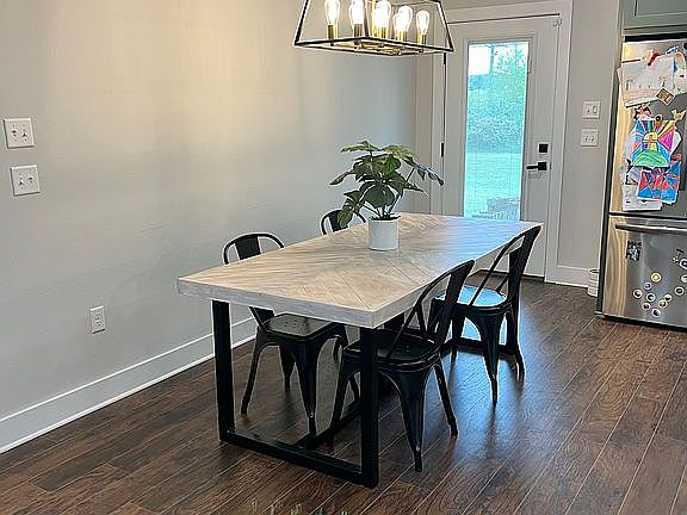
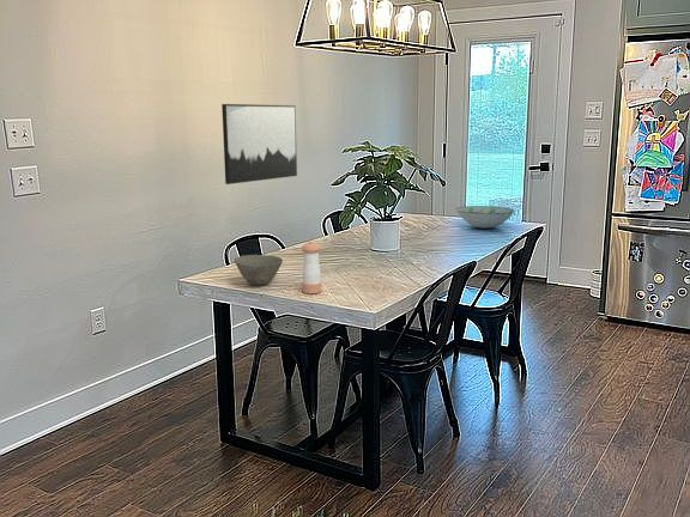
+ decorative bowl [455,205,515,230]
+ wall art [220,103,298,185]
+ pepper shaker [301,239,322,294]
+ bowl [232,254,284,286]
